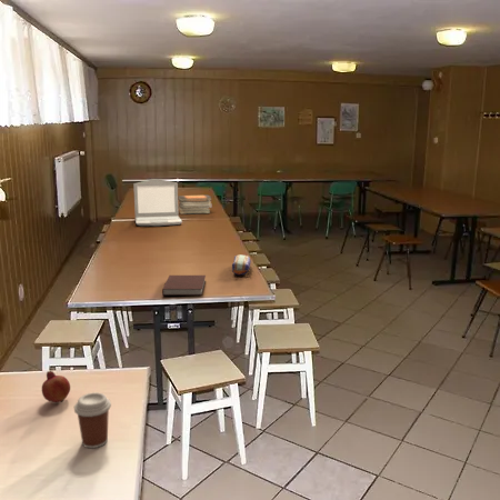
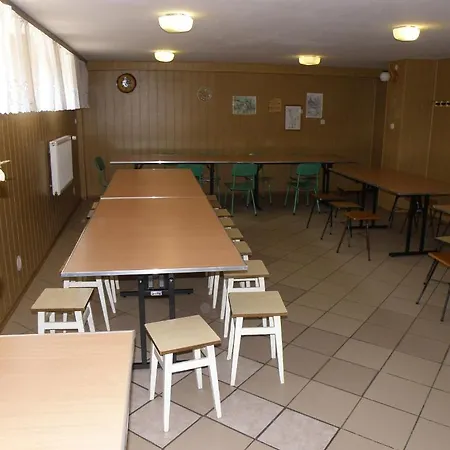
- fruit [41,370,71,403]
- notebook [161,274,207,297]
- laptop [132,178,183,227]
- coffee cup [73,391,112,449]
- pencil case [231,253,252,276]
- book stack [178,194,212,216]
